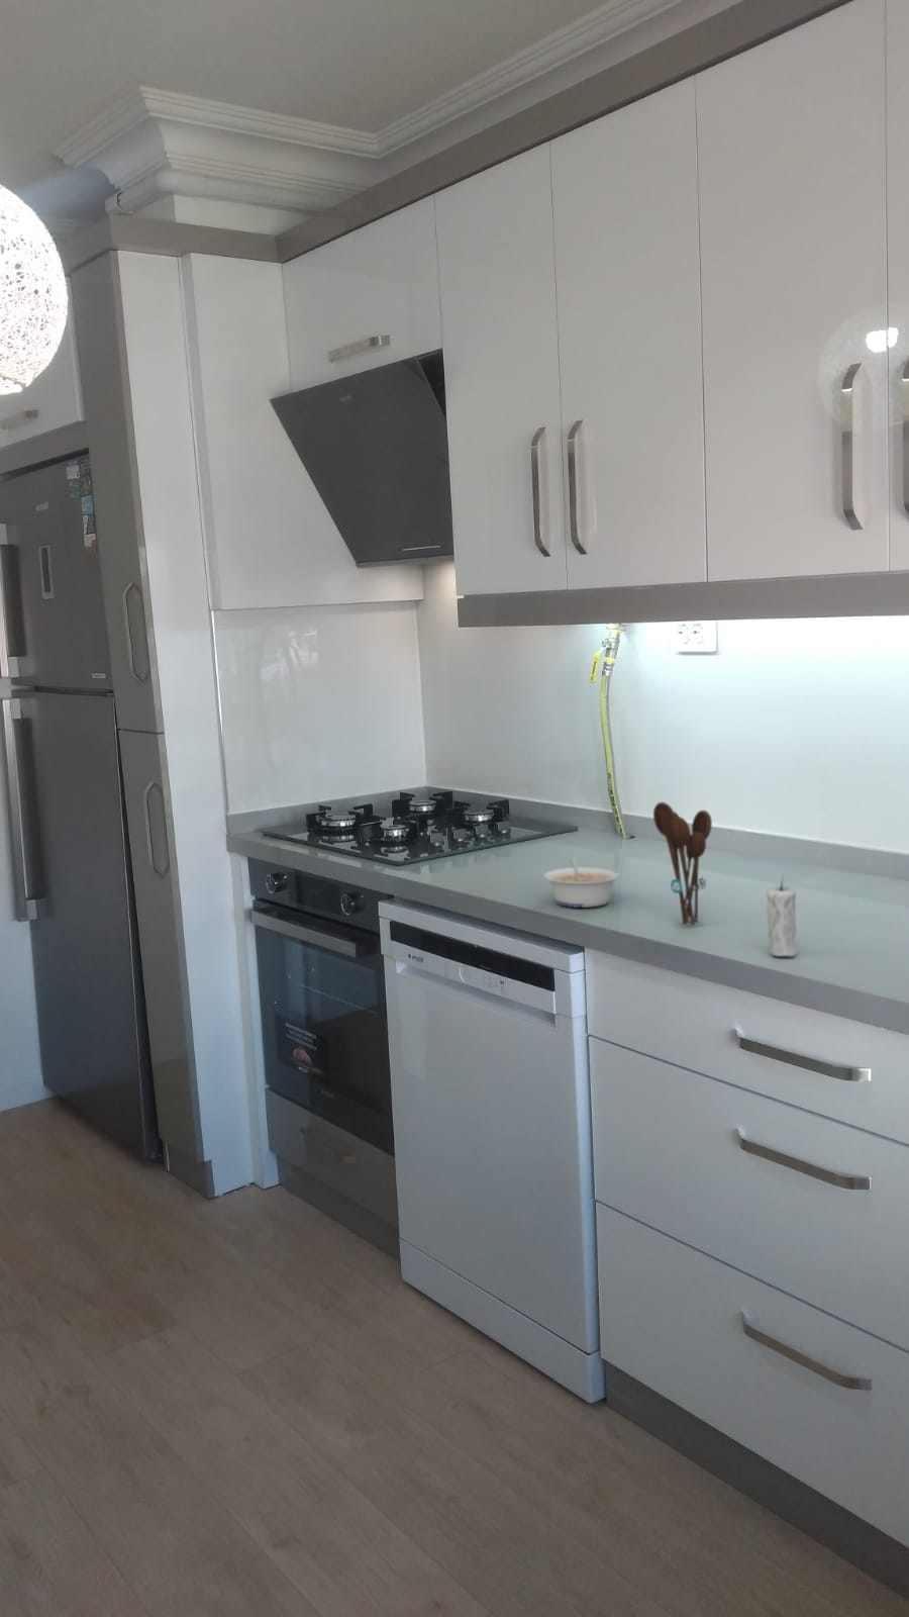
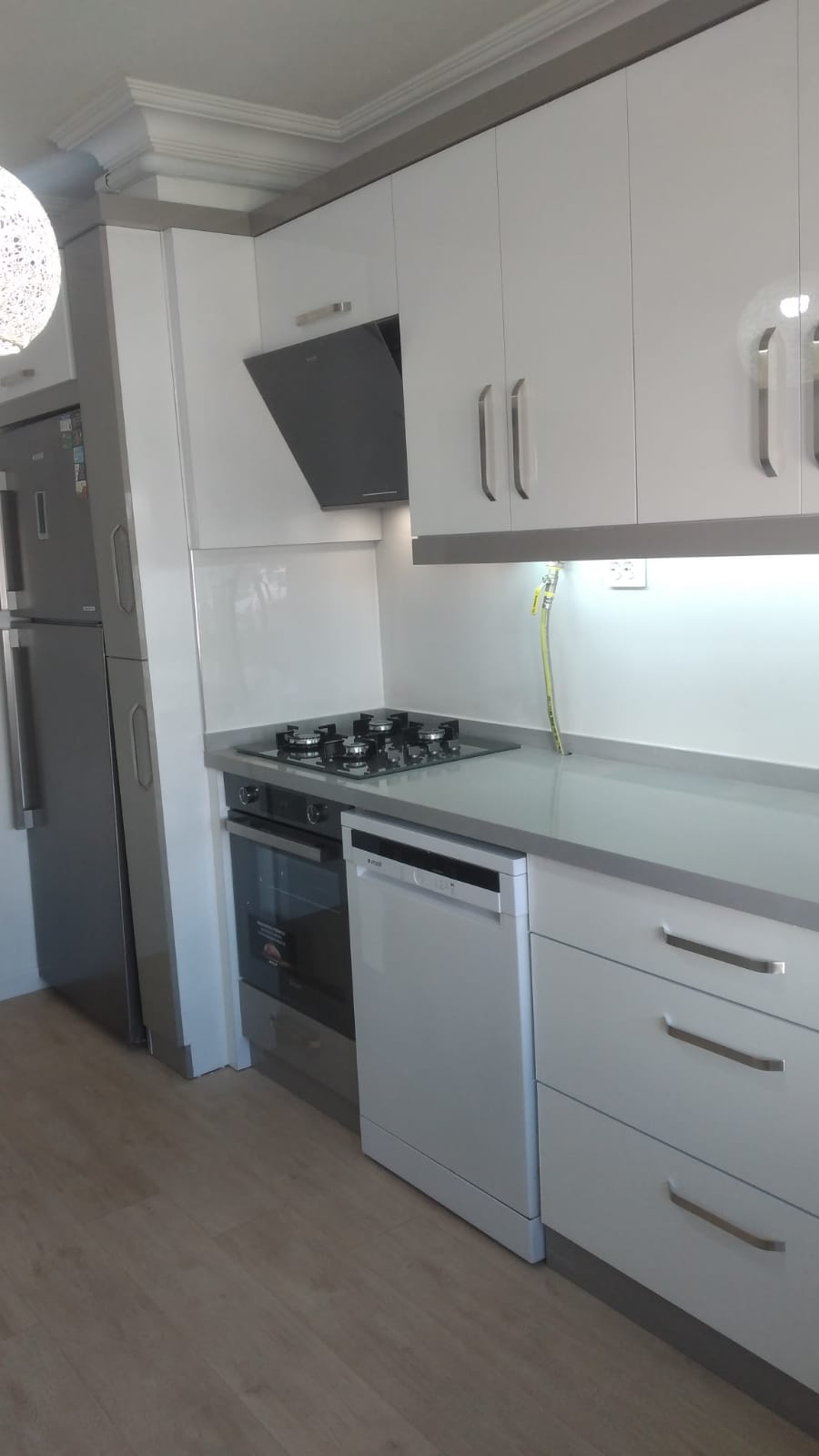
- utensil holder [653,802,713,926]
- candle [766,874,798,958]
- legume [543,857,620,908]
